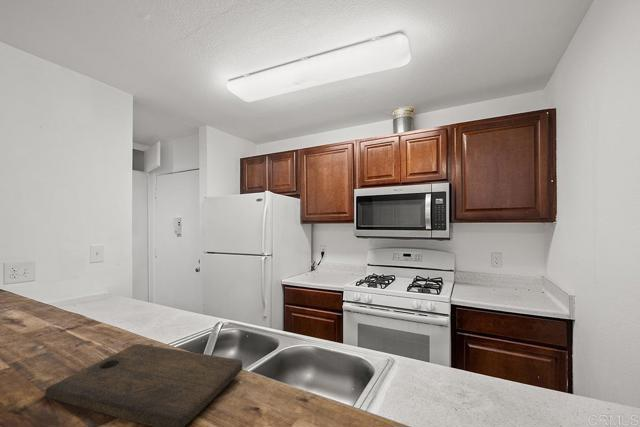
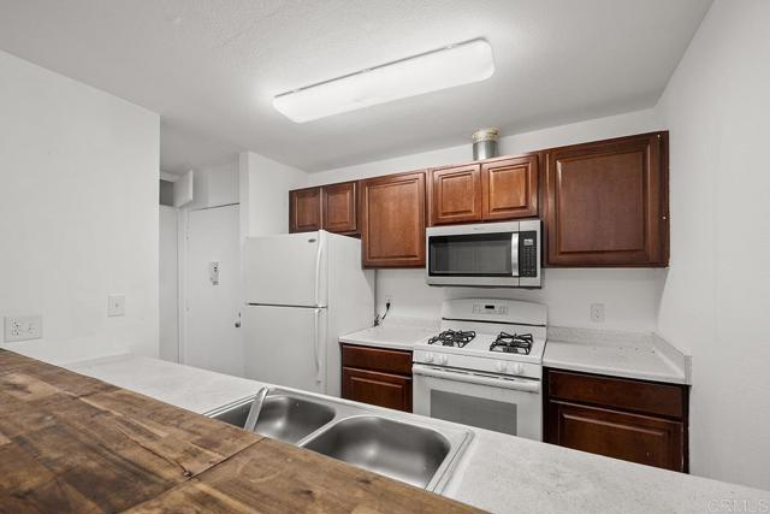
- cutting board [44,343,243,427]
